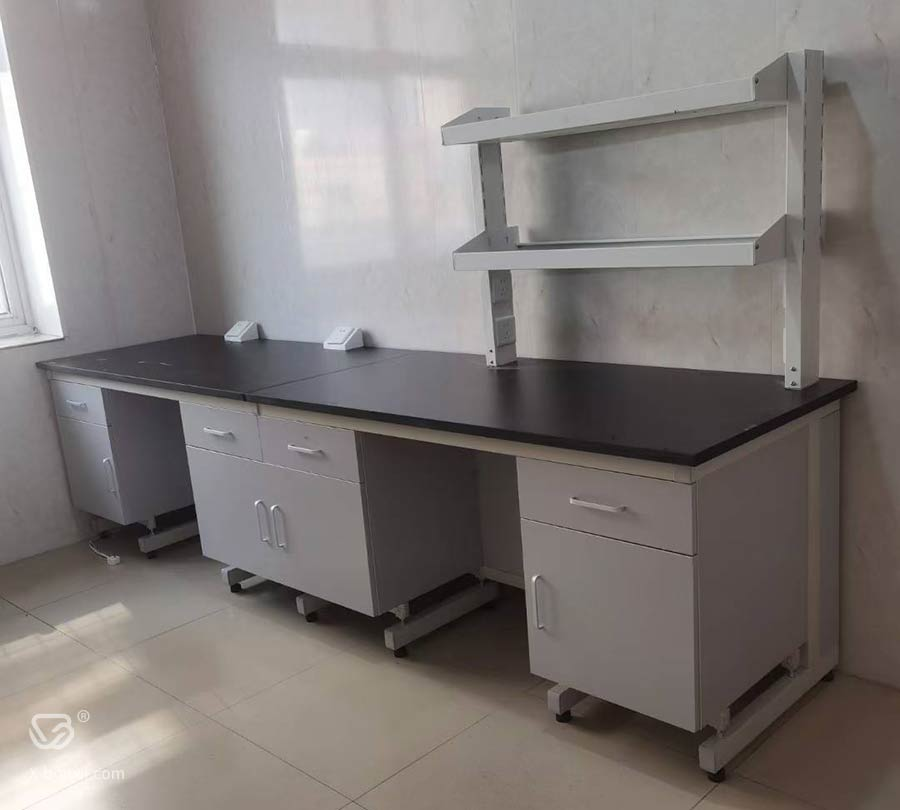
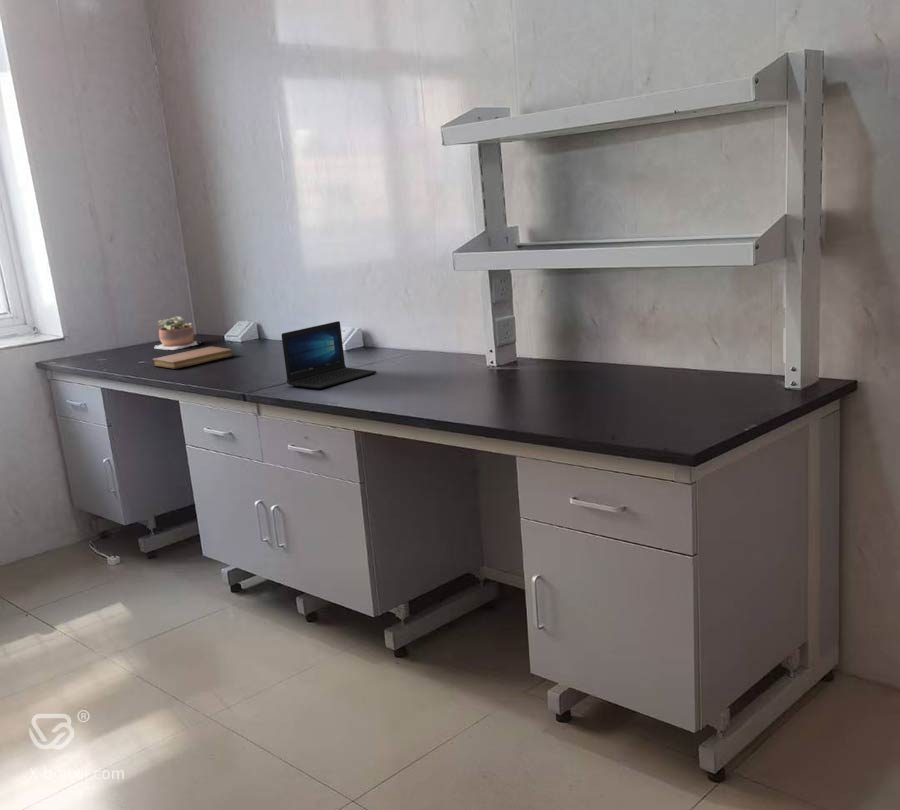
+ succulent plant [154,316,201,351]
+ notebook [151,346,234,370]
+ laptop [280,320,377,390]
